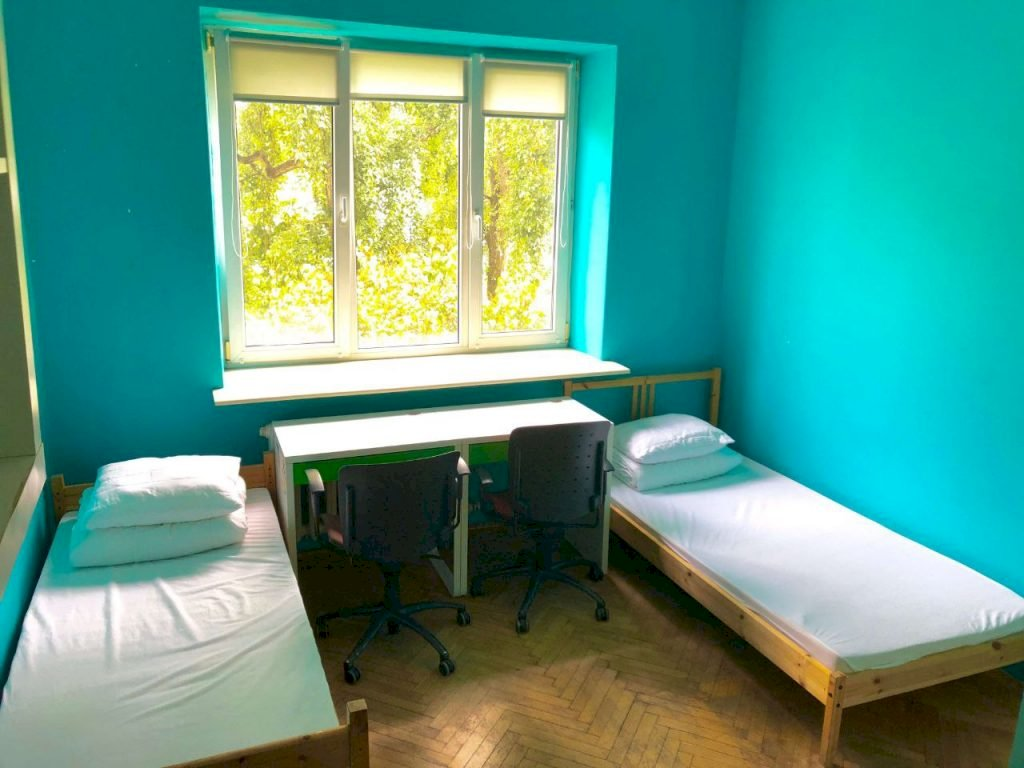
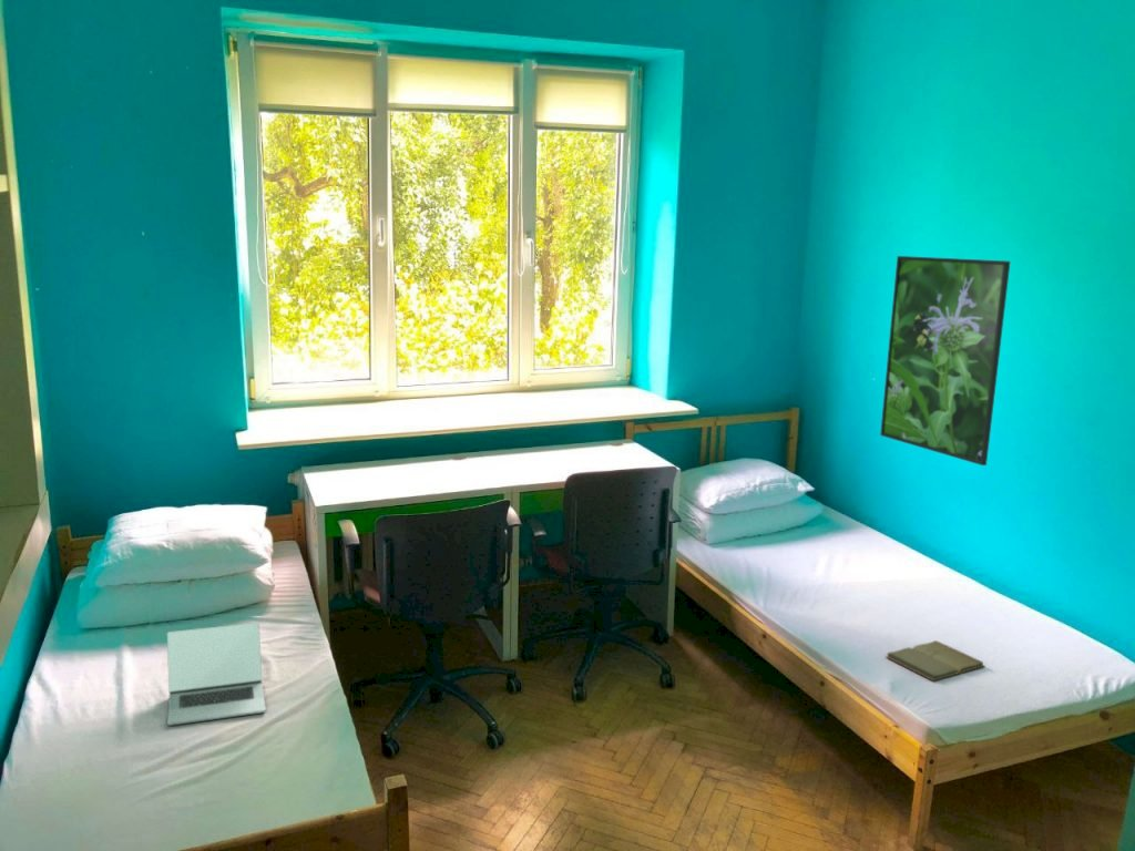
+ laptop [166,622,267,727]
+ book [885,639,985,681]
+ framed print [879,255,1012,466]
